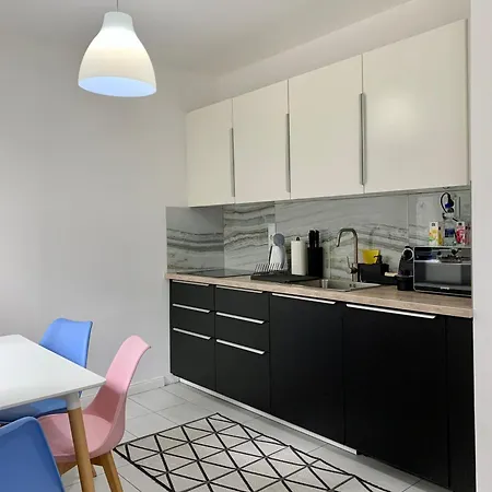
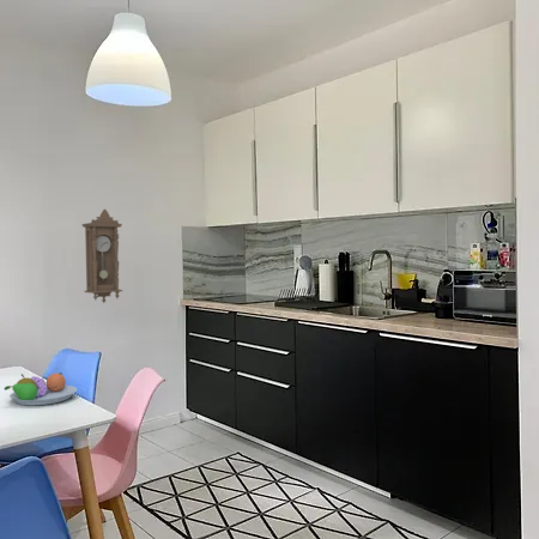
+ pendulum clock [81,208,123,304]
+ fruit bowl [4,371,78,406]
